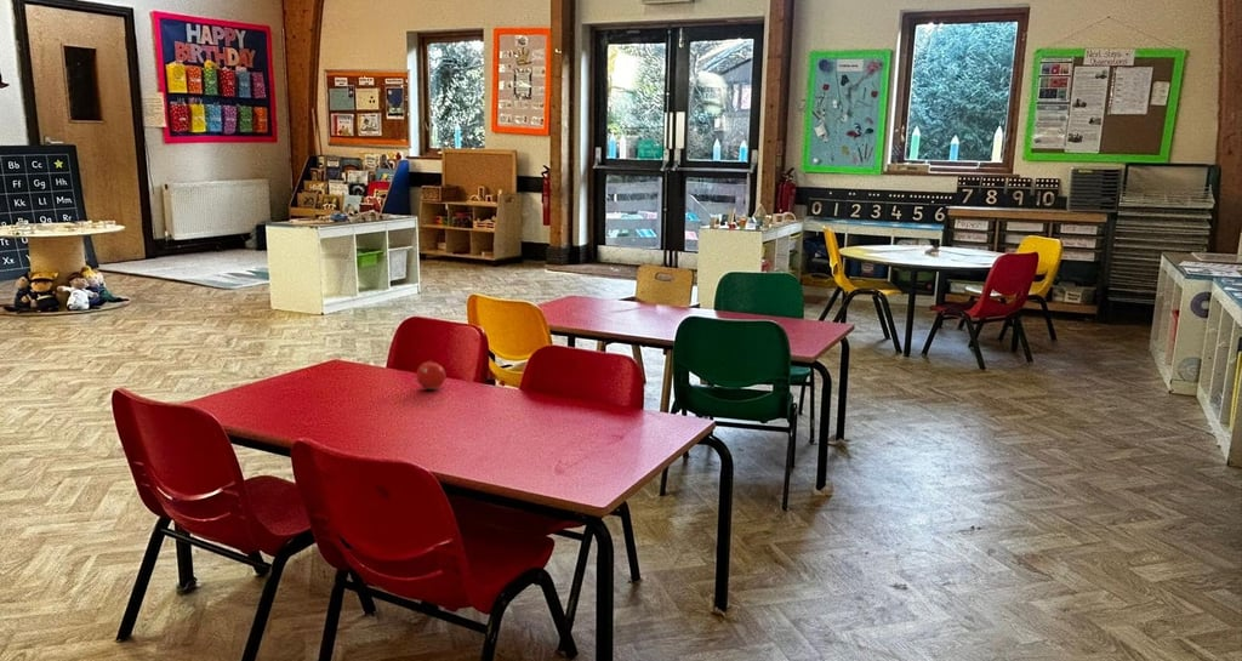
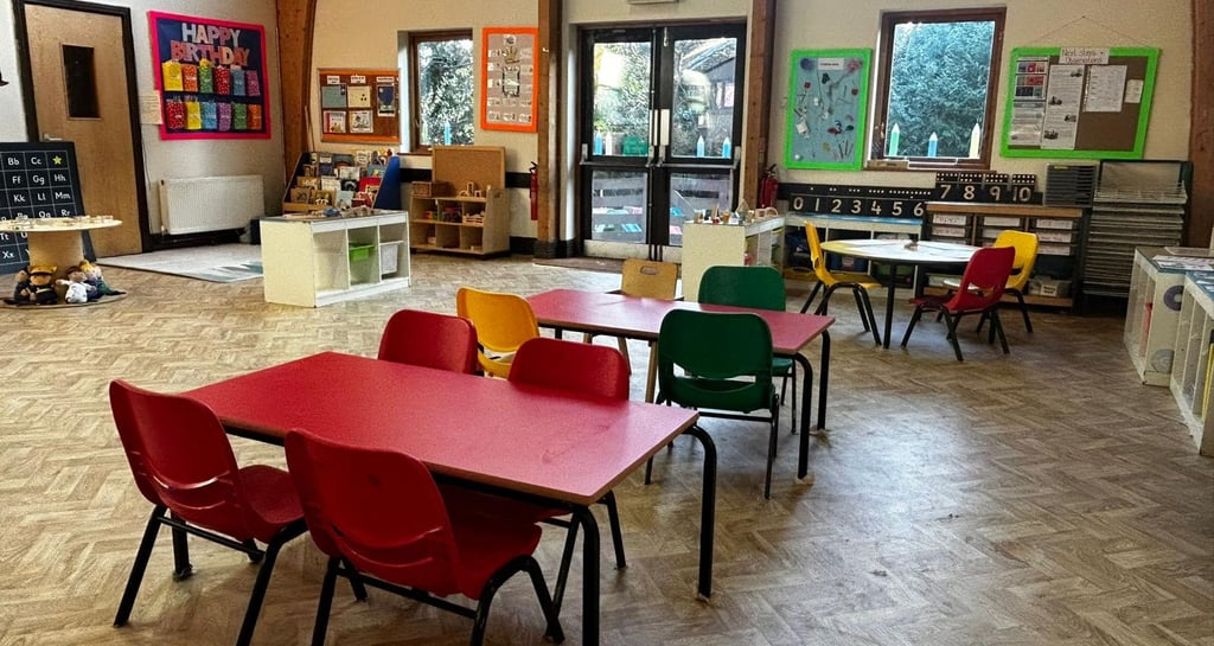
- fruit [415,358,446,391]
